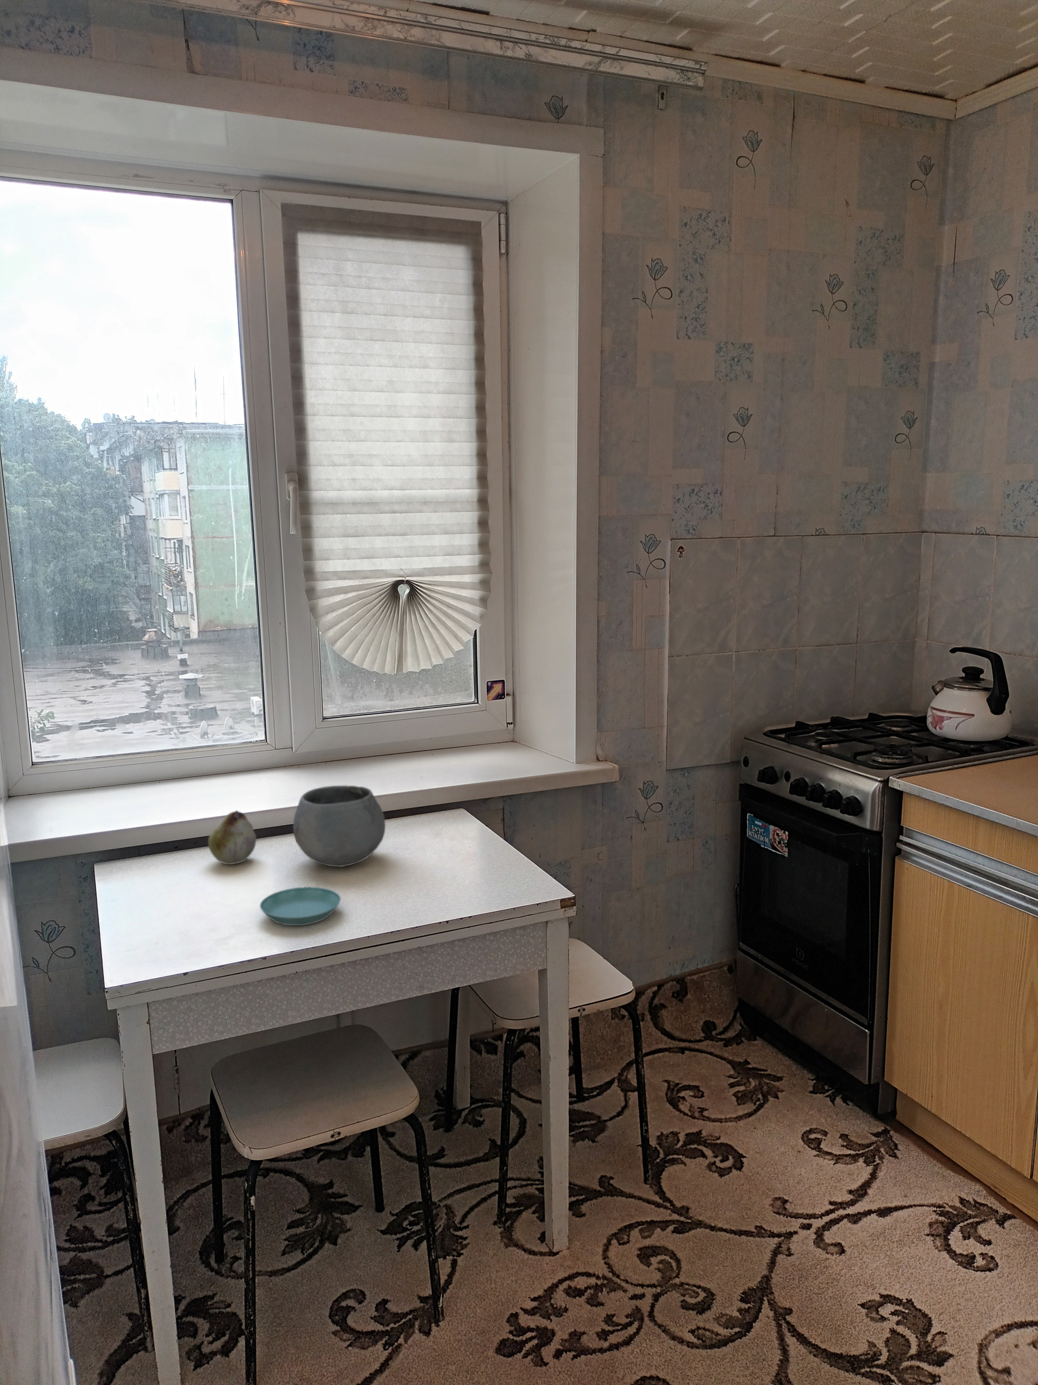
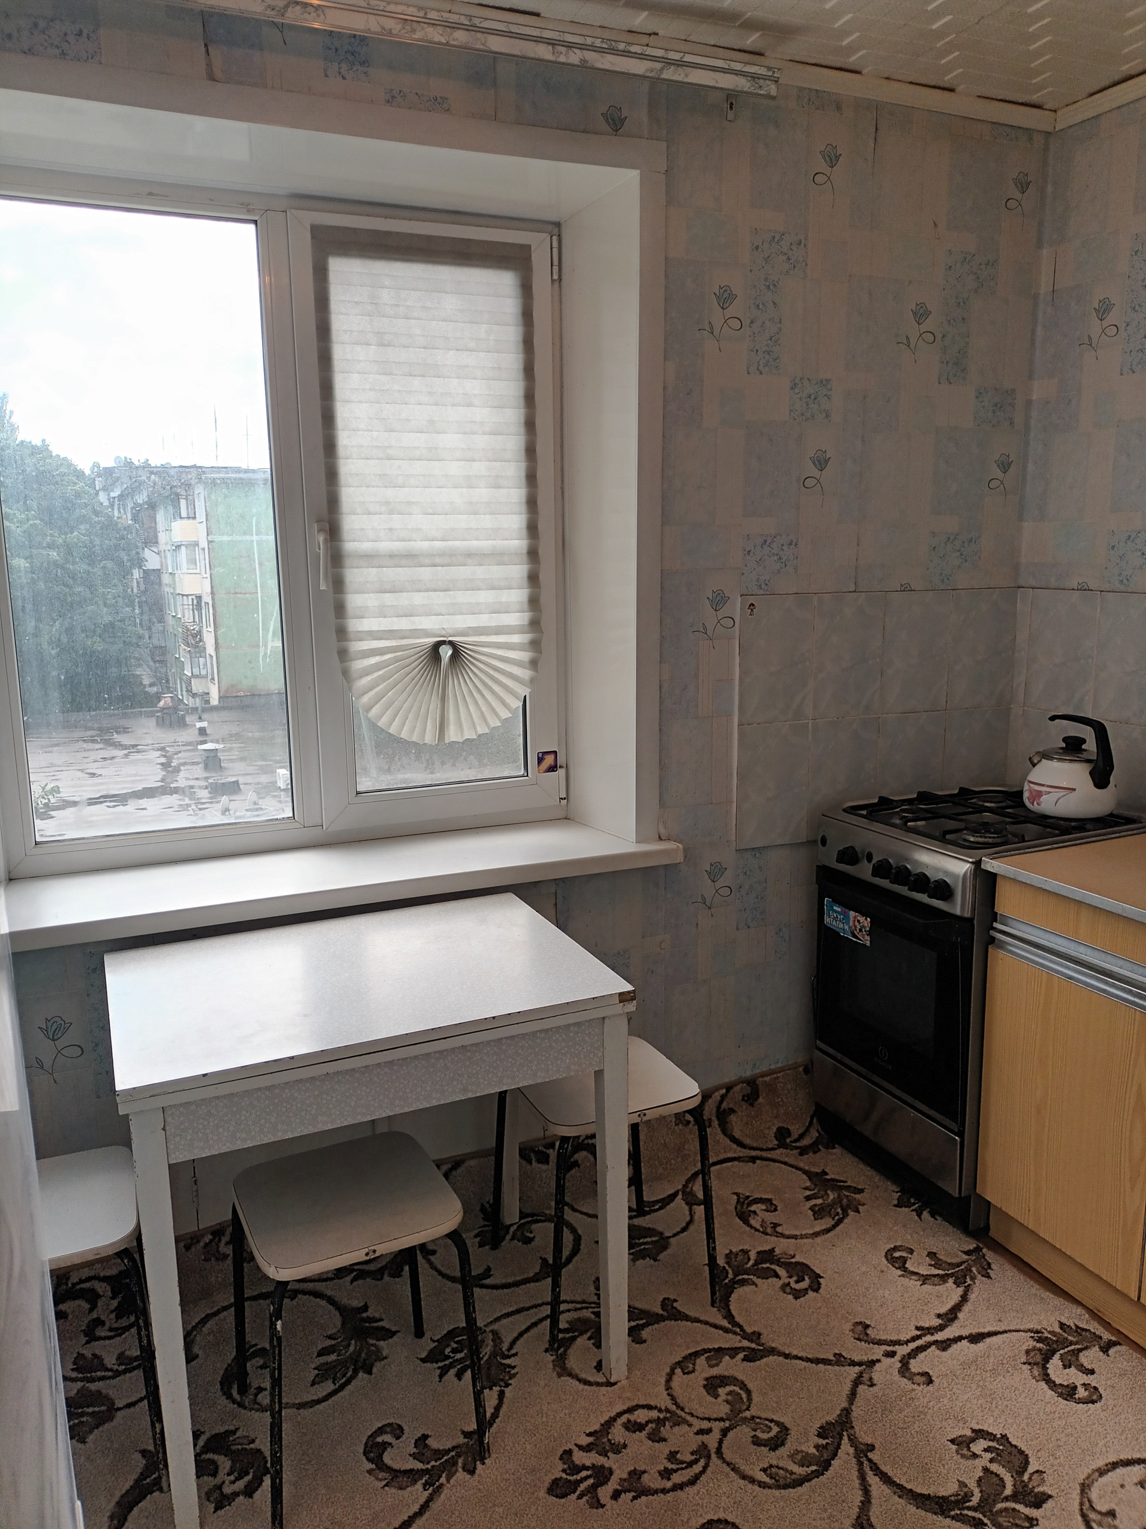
- saucer [260,887,341,926]
- fruit [207,810,257,865]
- bowl [292,785,386,867]
